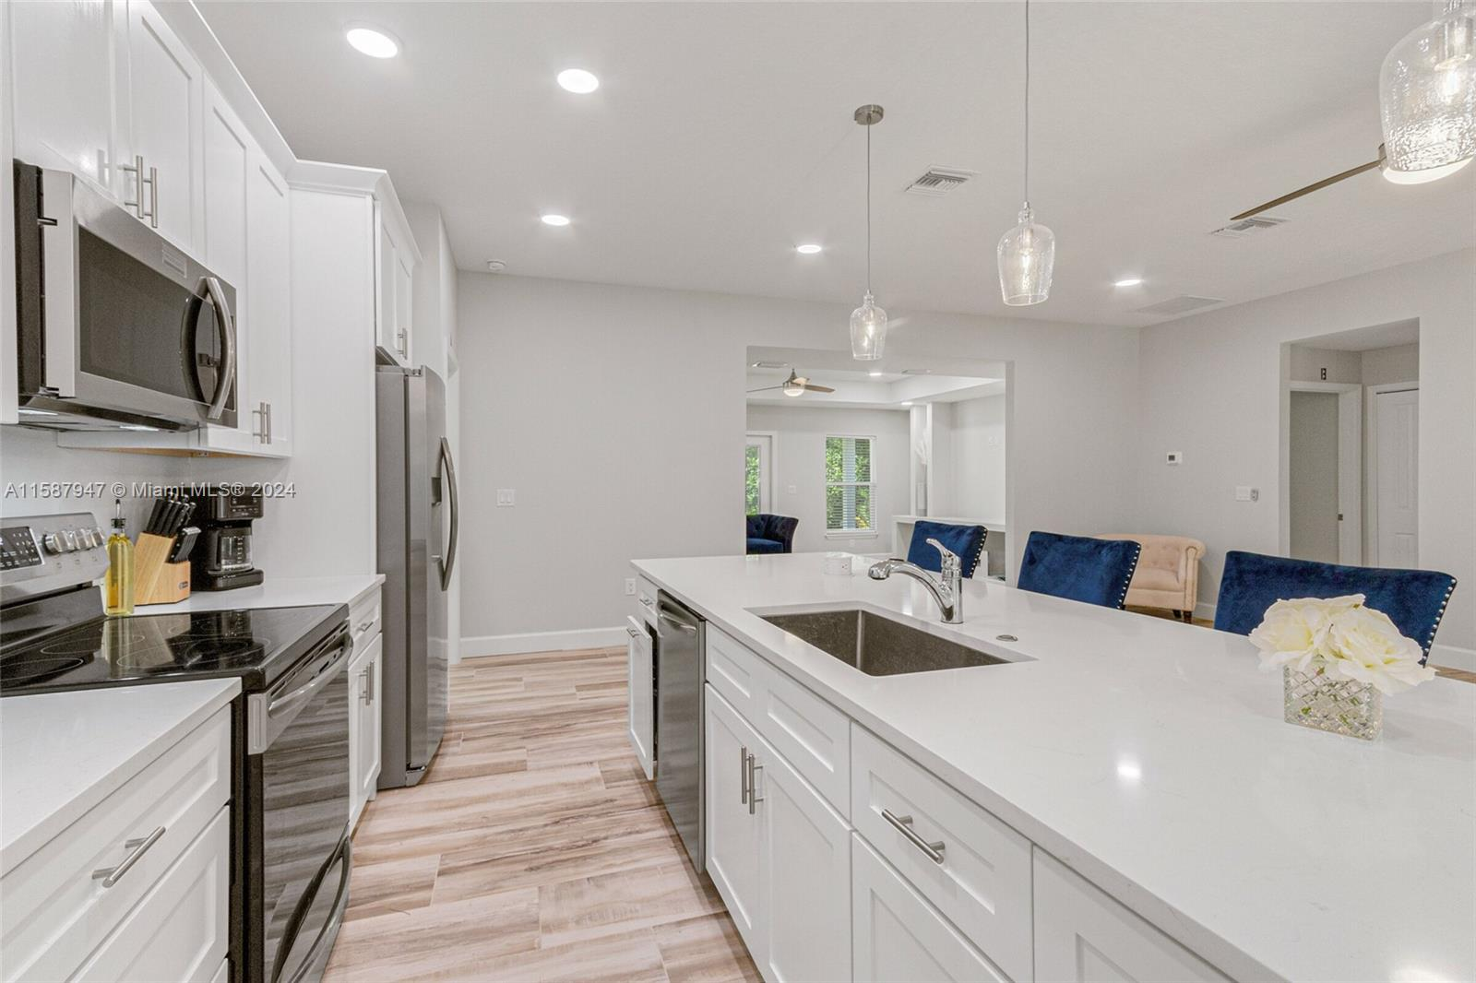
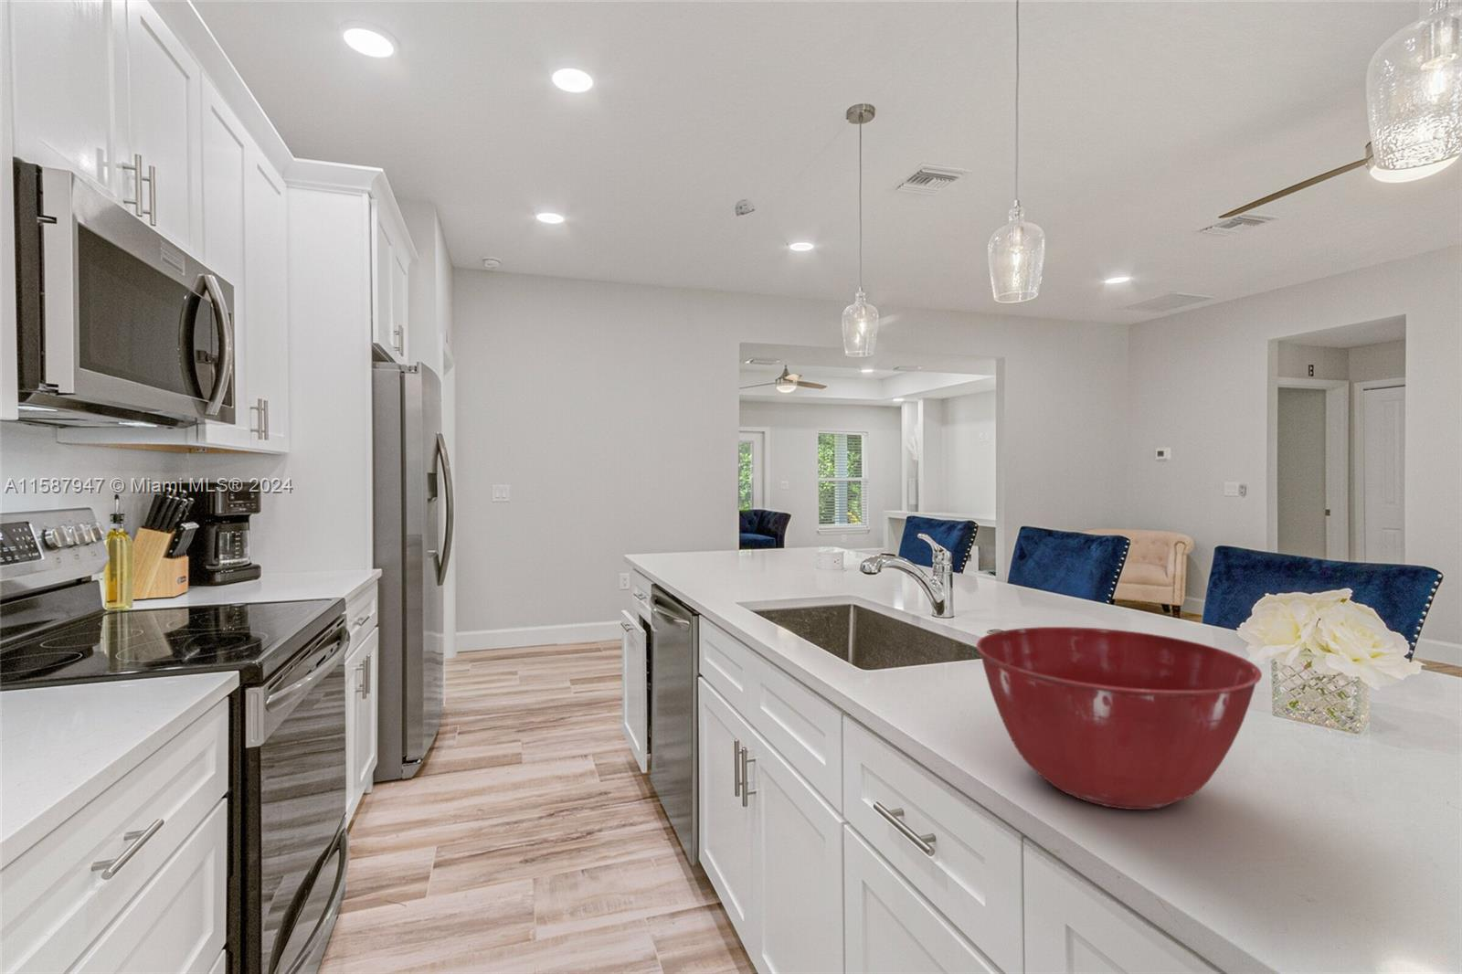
+ smoke detector [735,198,755,217]
+ mixing bowl [976,626,1263,811]
